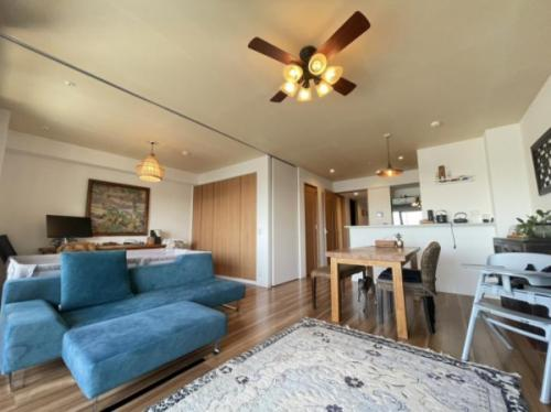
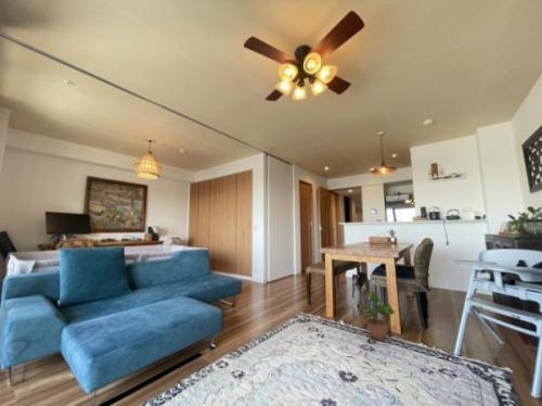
+ potted plant [360,290,397,342]
